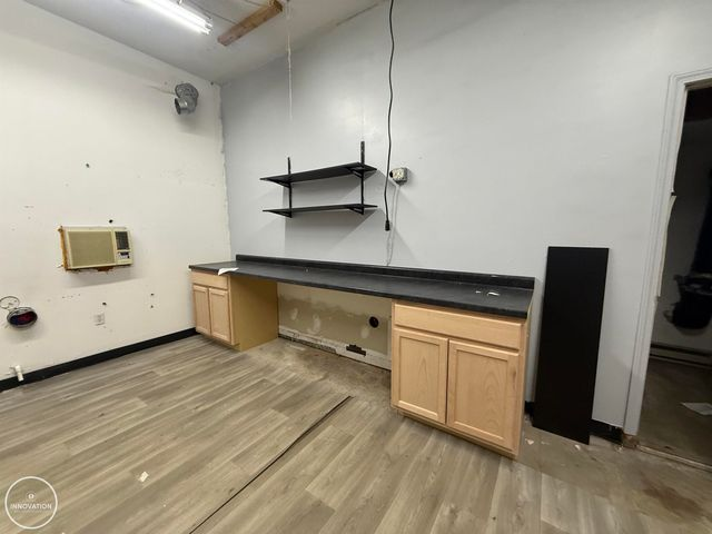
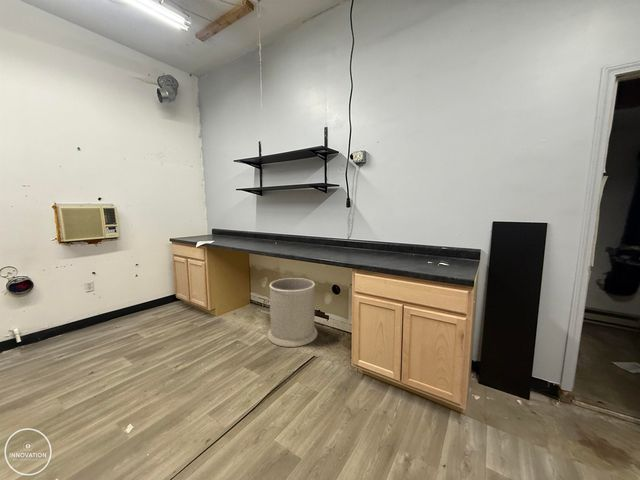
+ trash can [267,277,318,348]
